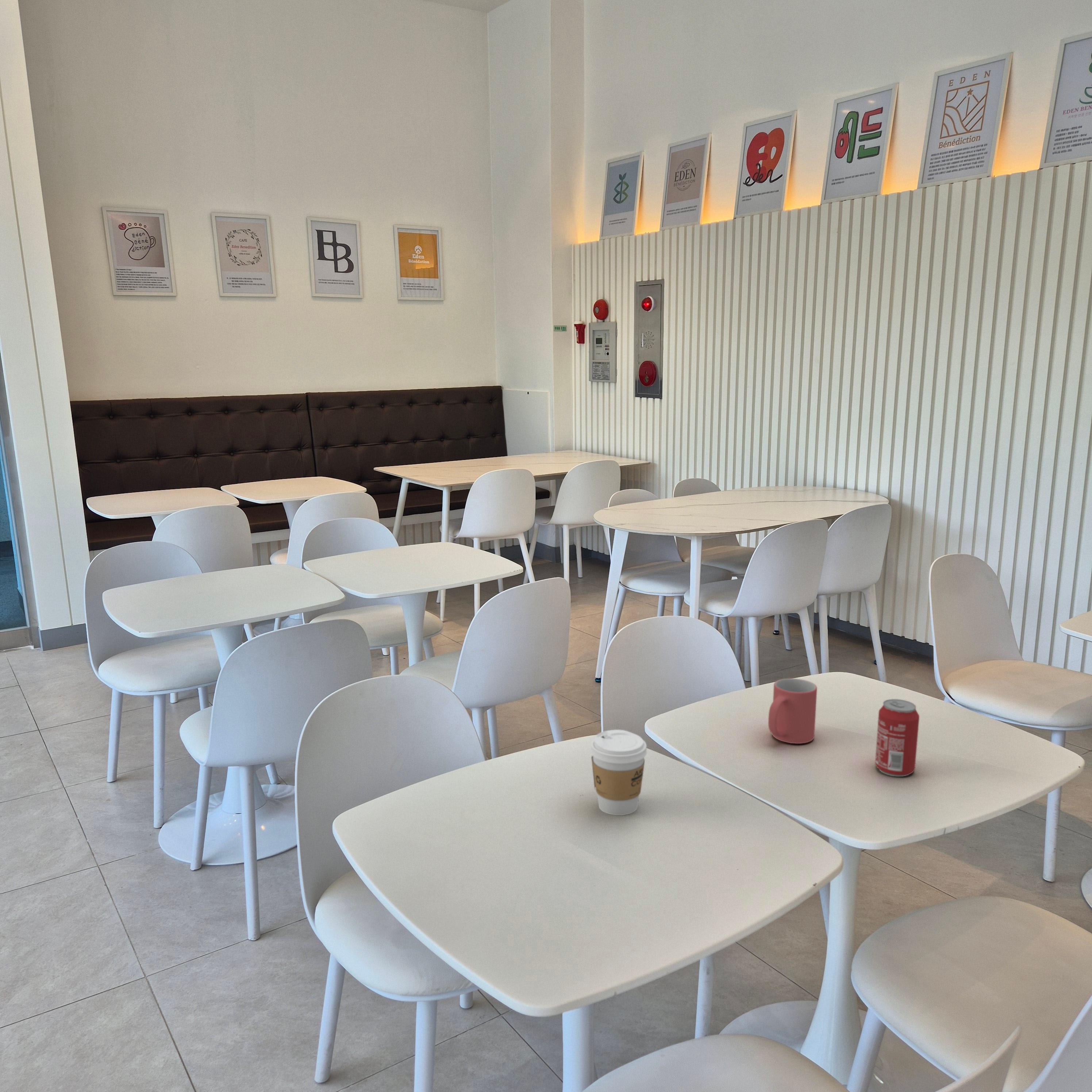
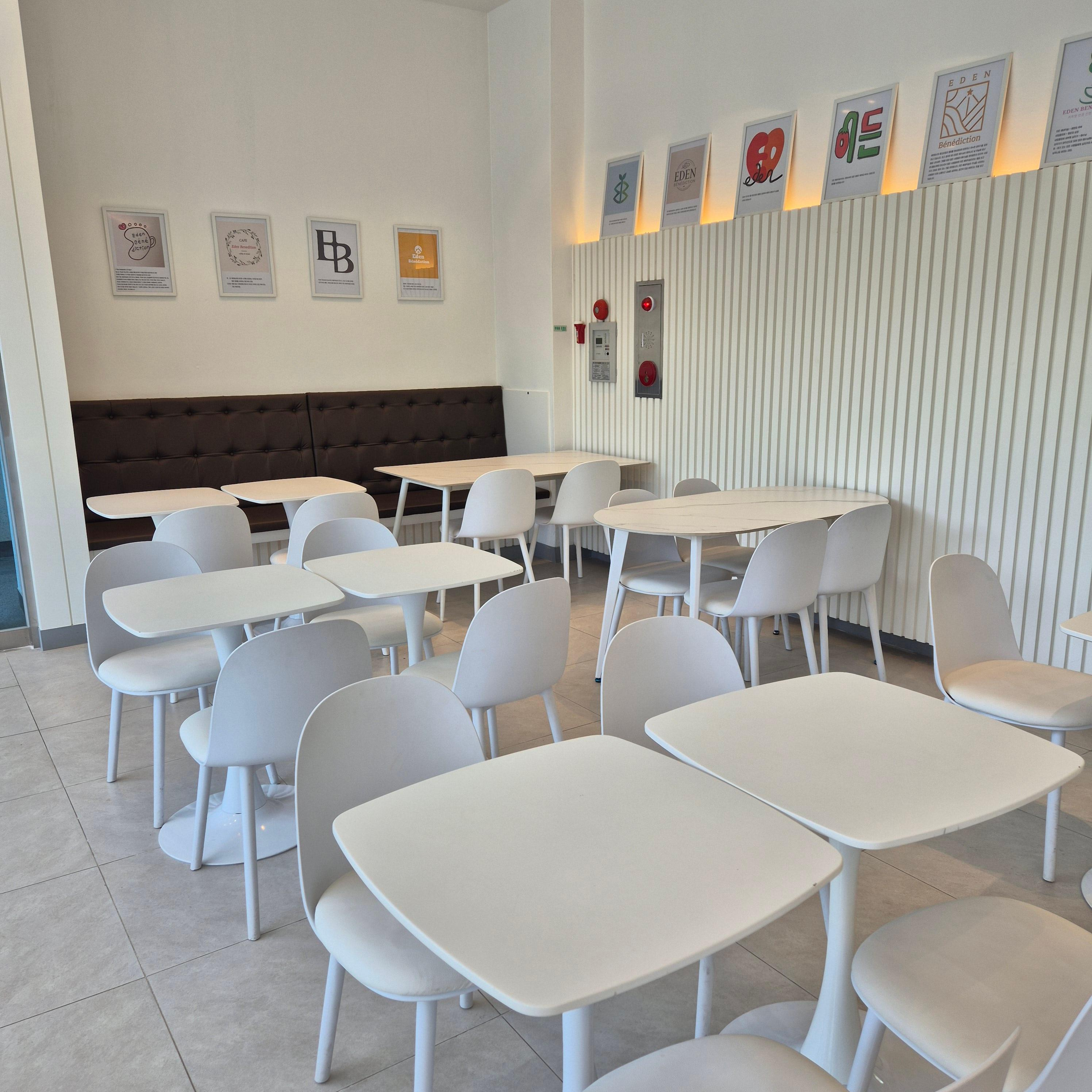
- coffee cup [590,729,647,816]
- mug [768,678,818,744]
- beverage can [874,699,920,777]
